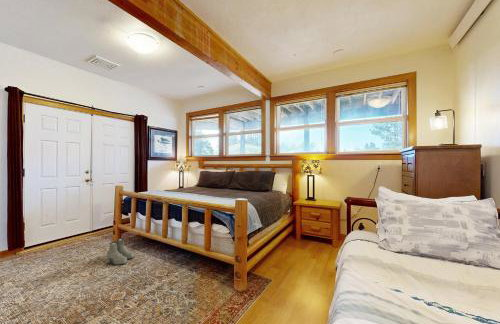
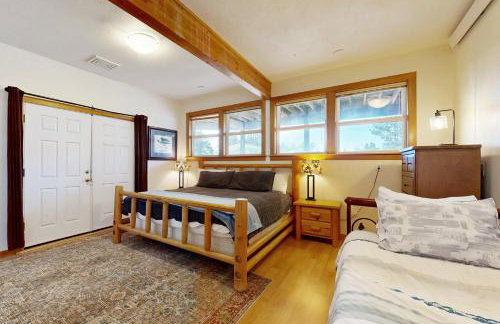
- boots [105,237,135,266]
